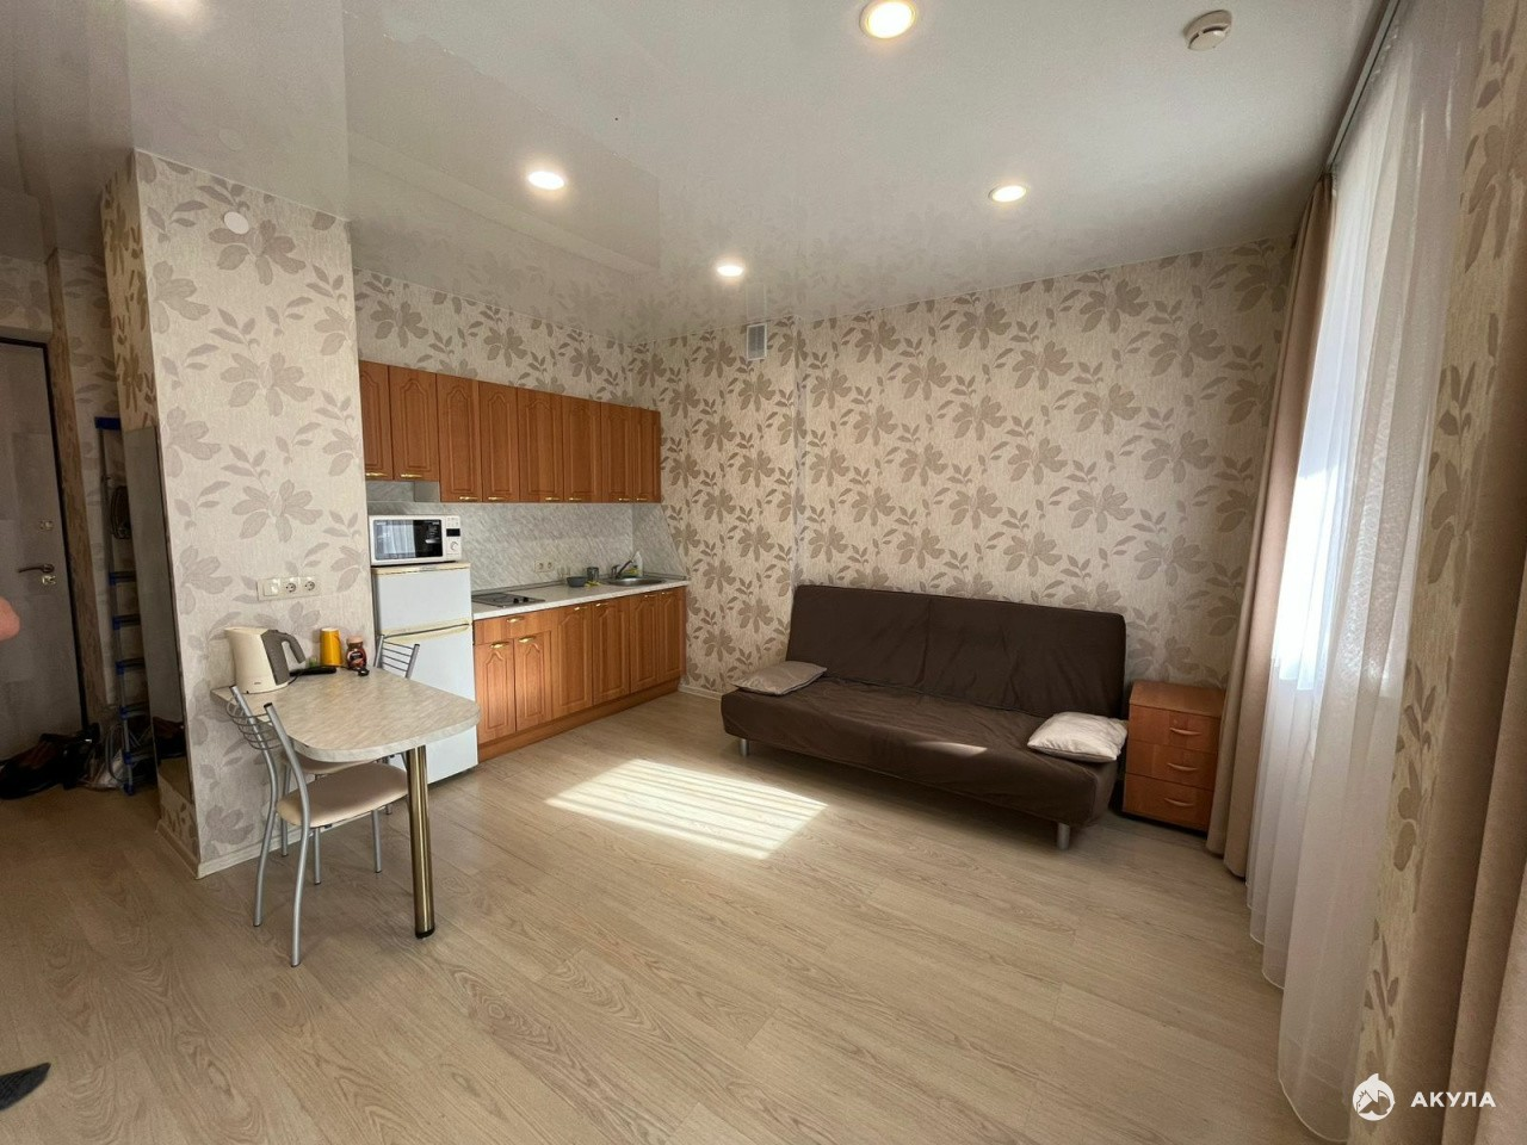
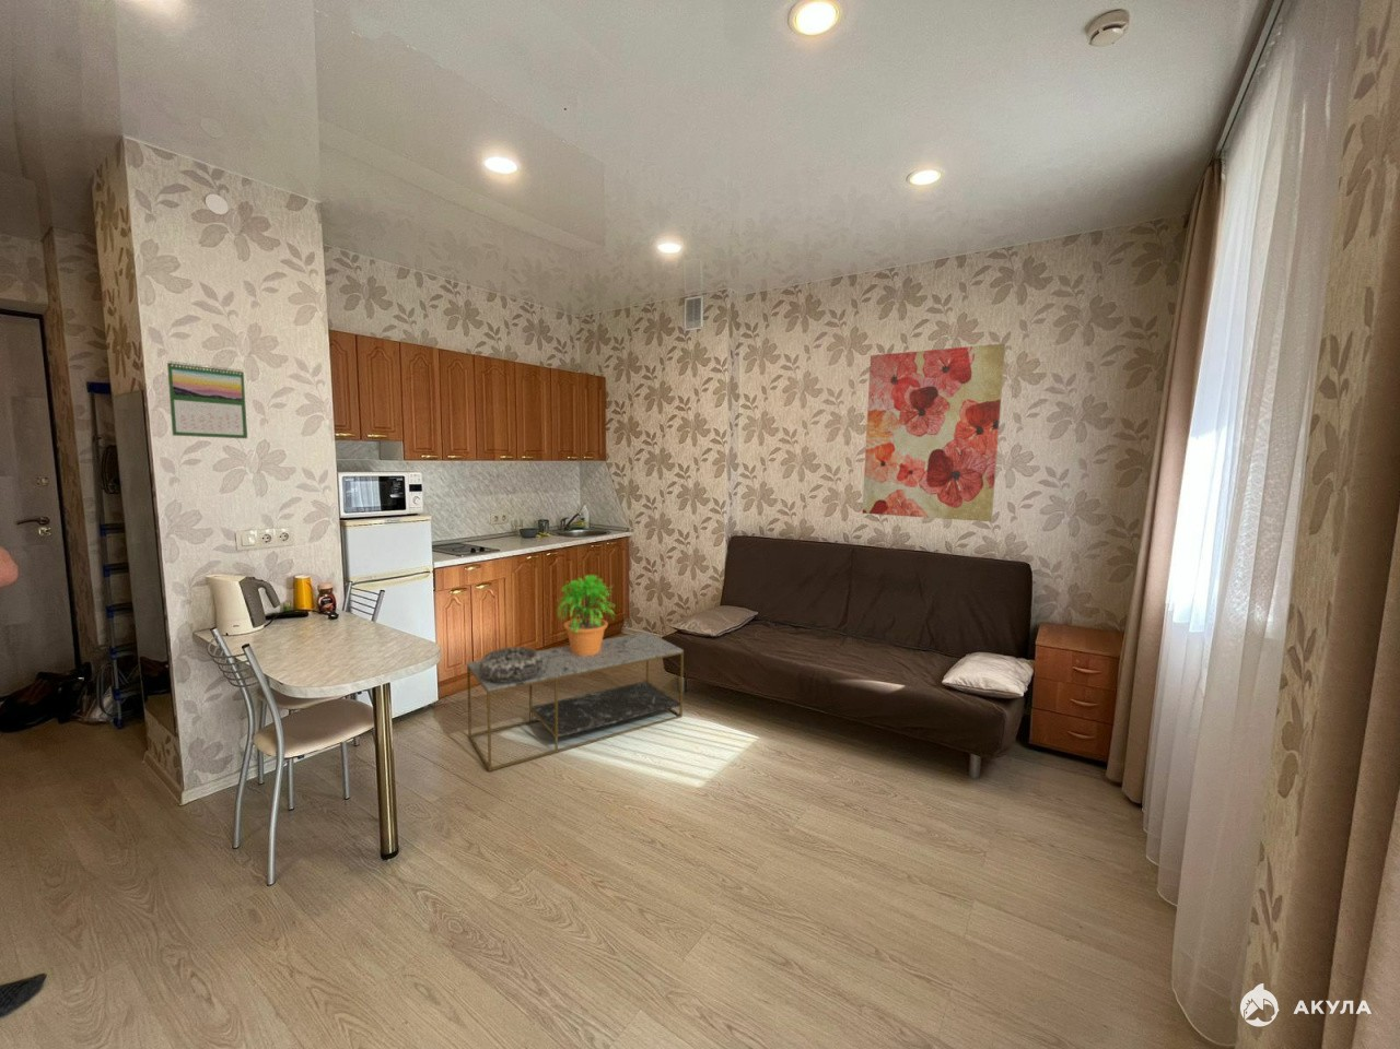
+ coffee table [466,630,685,772]
+ decorative bowl [480,646,542,682]
+ potted plant [556,574,615,656]
+ wall art [861,343,1006,522]
+ calendar [166,359,248,440]
